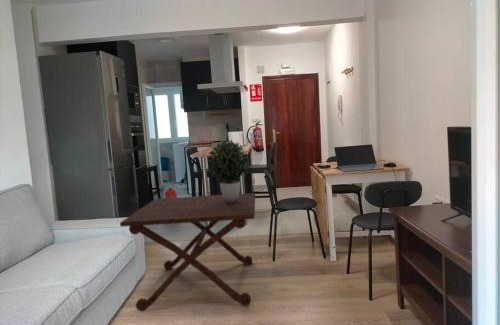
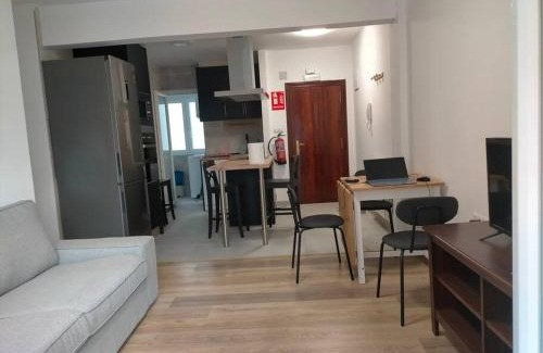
- potted plant [205,139,252,203]
- fire extinguisher [160,182,180,199]
- side table [119,192,256,312]
